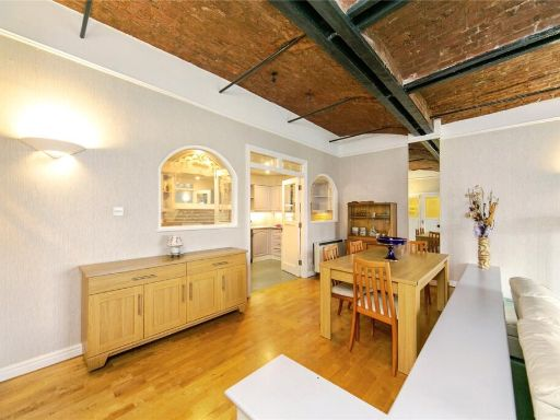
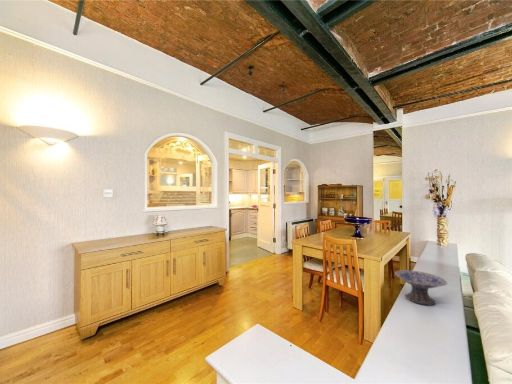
+ decorative bowl [394,269,448,306]
